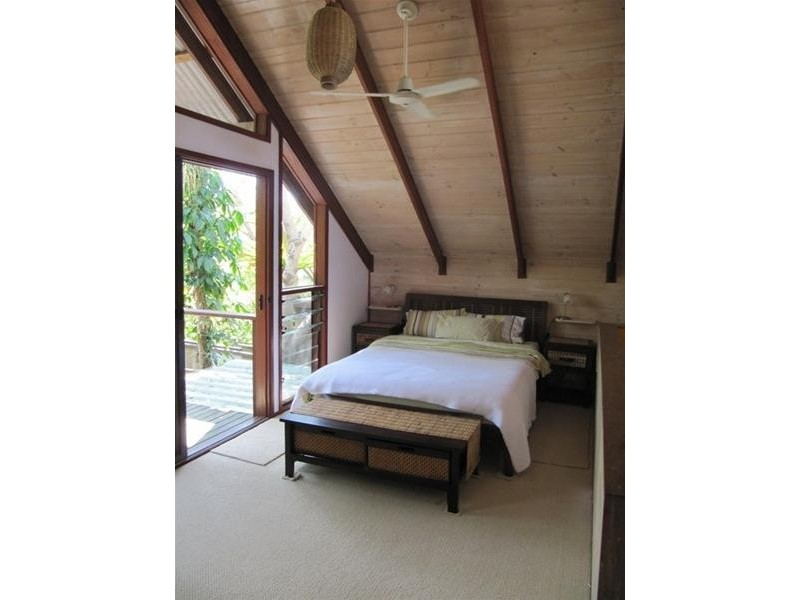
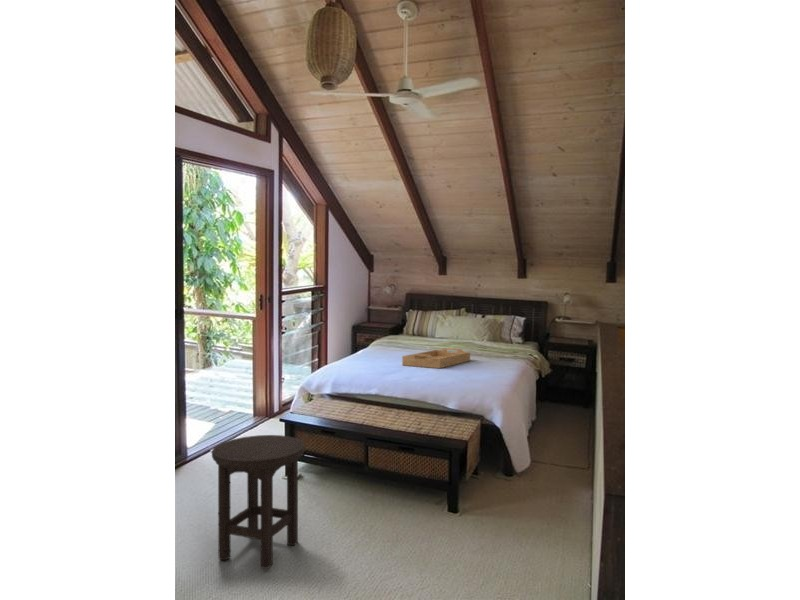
+ stool [211,434,306,570]
+ serving tray [401,347,471,369]
